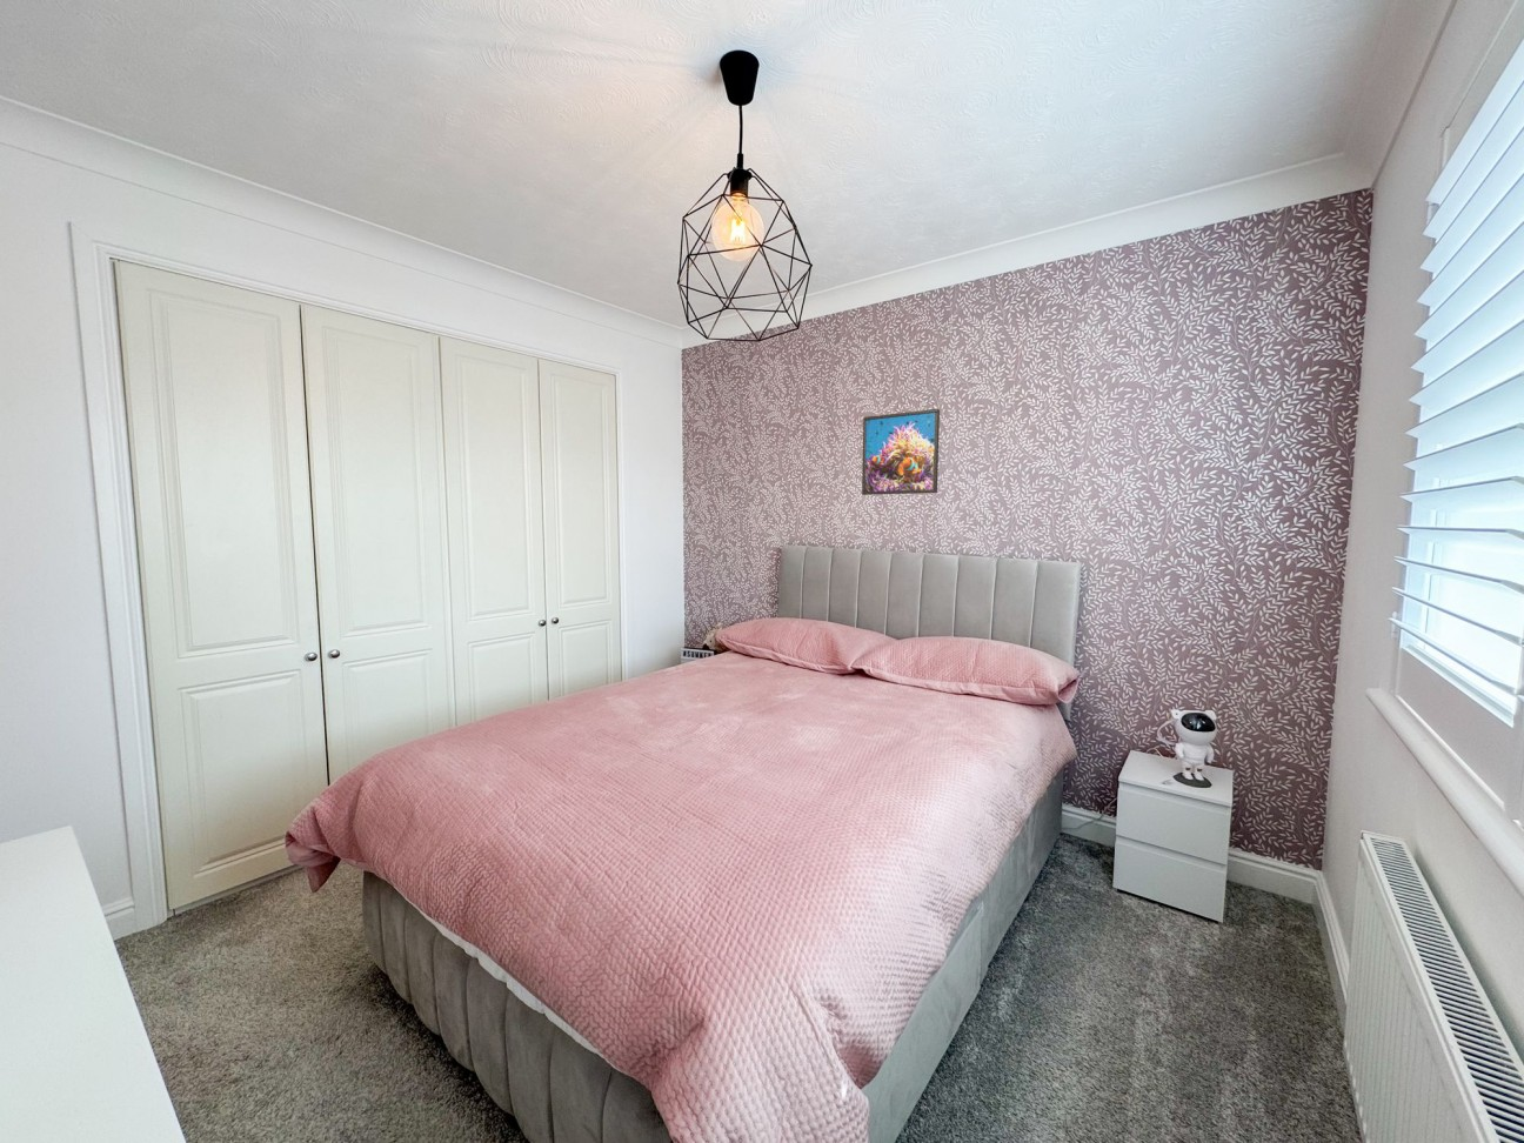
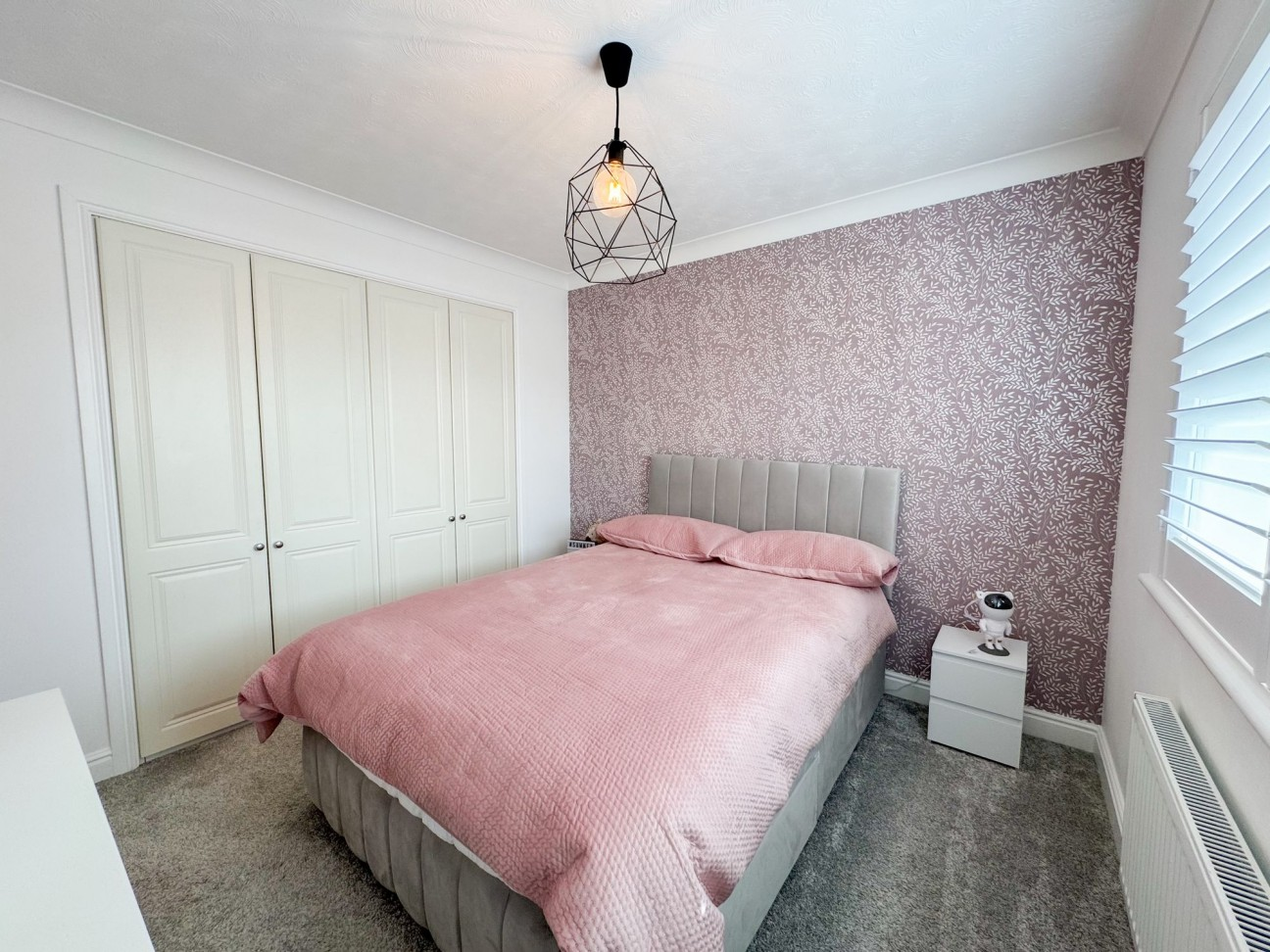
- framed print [860,408,941,496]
